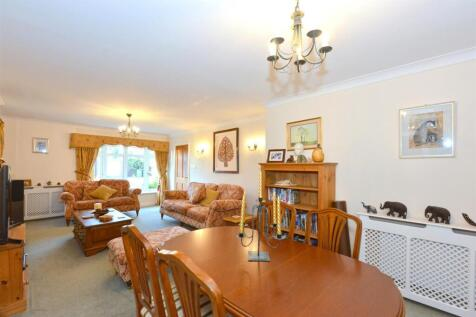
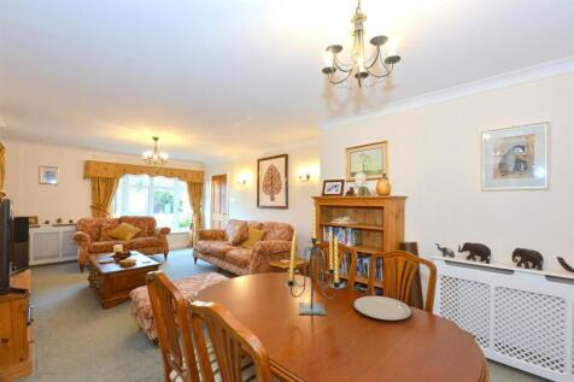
+ chinaware [353,295,412,321]
